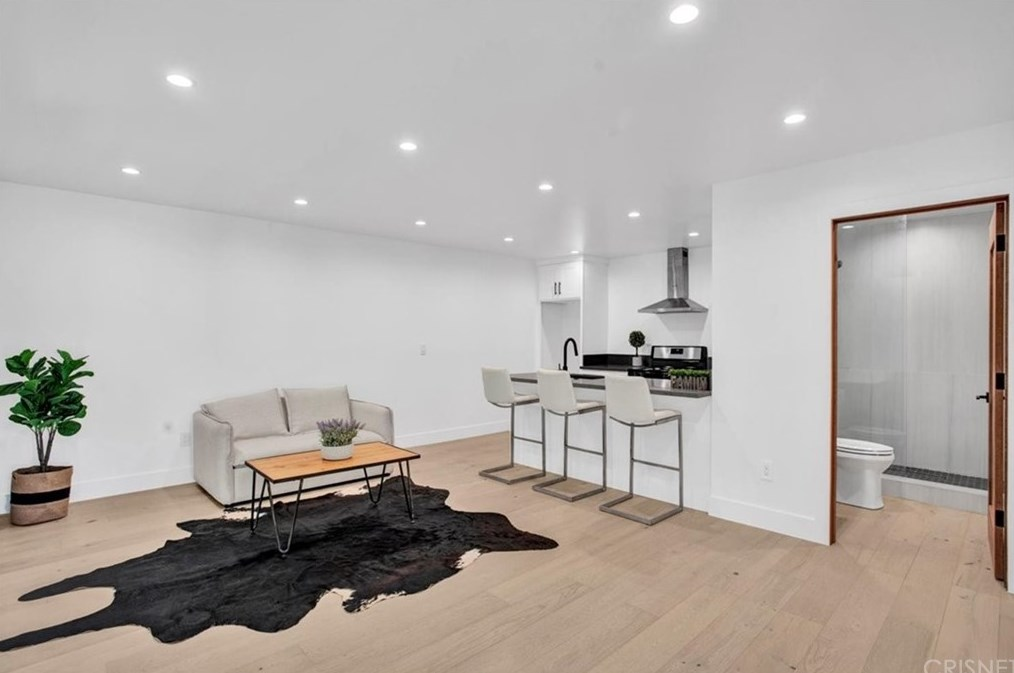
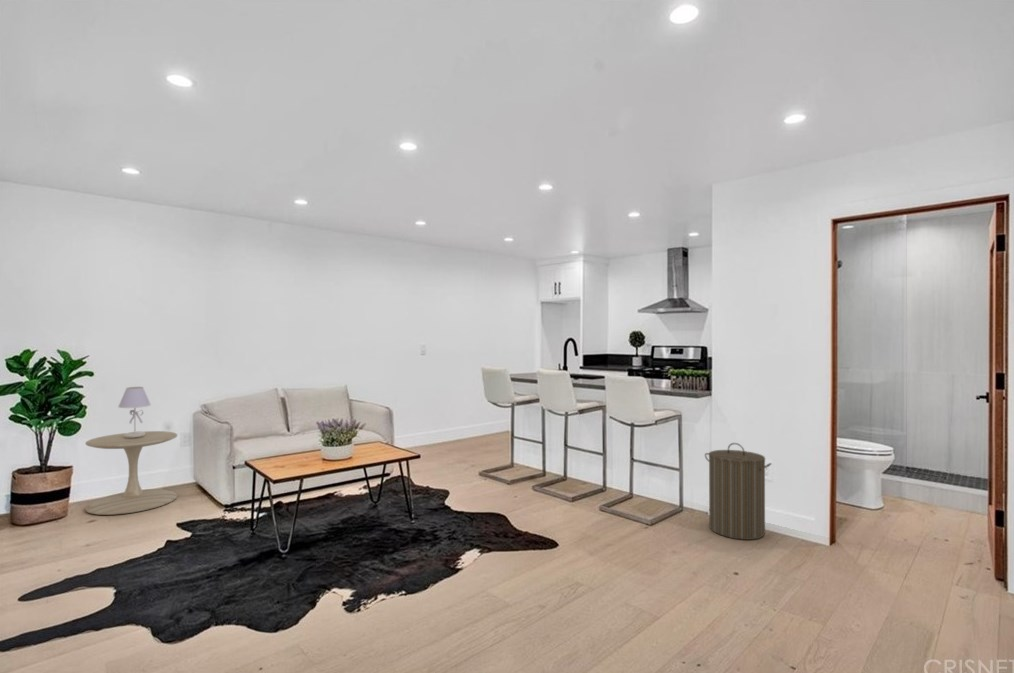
+ side table [84,430,178,516]
+ laundry hamper [704,442,772,541]
+ table lamp [117,386,152,438]
